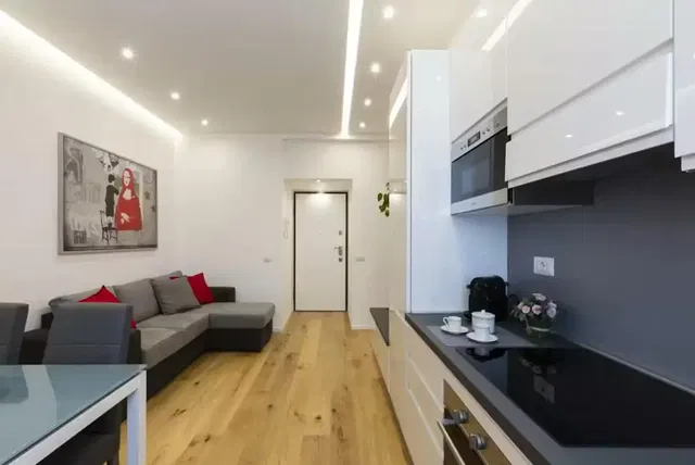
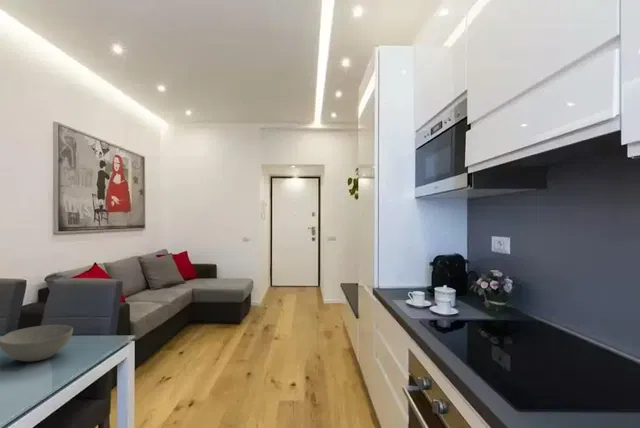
+ bowl [0,324,74,363]
